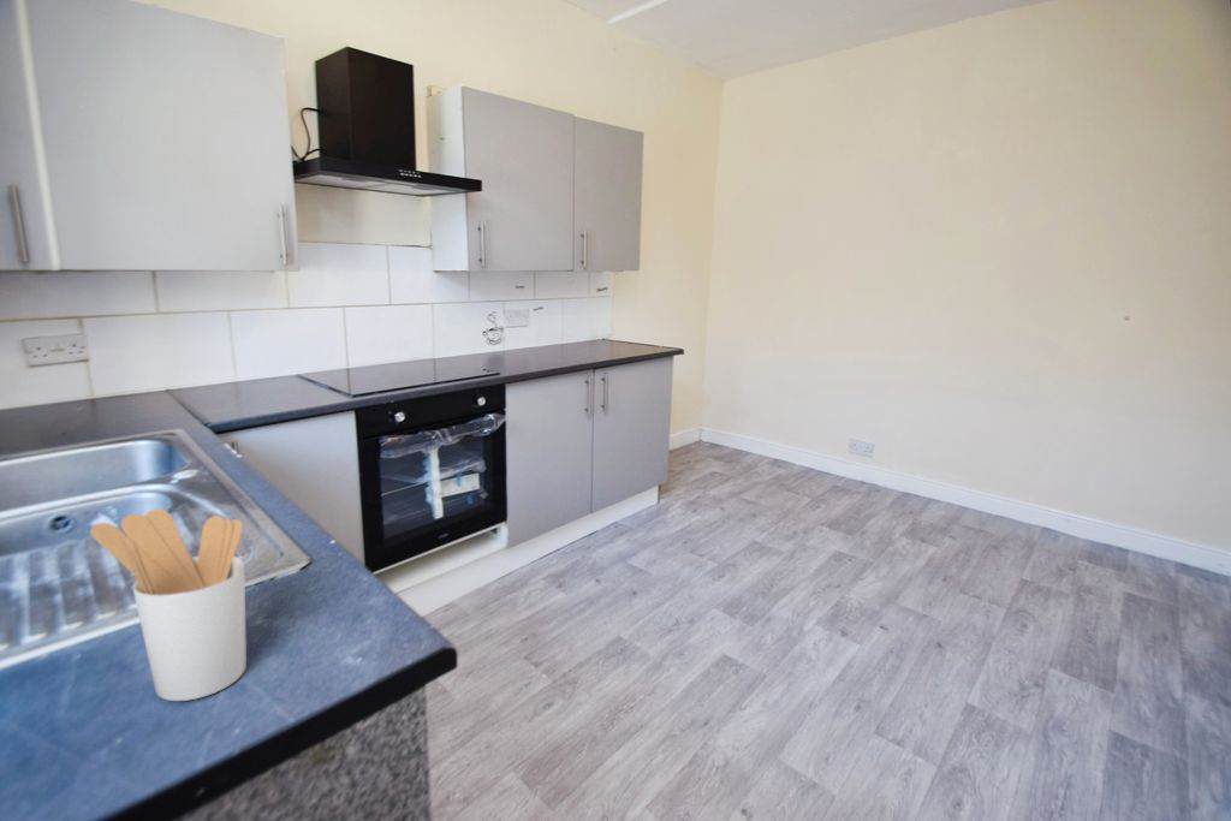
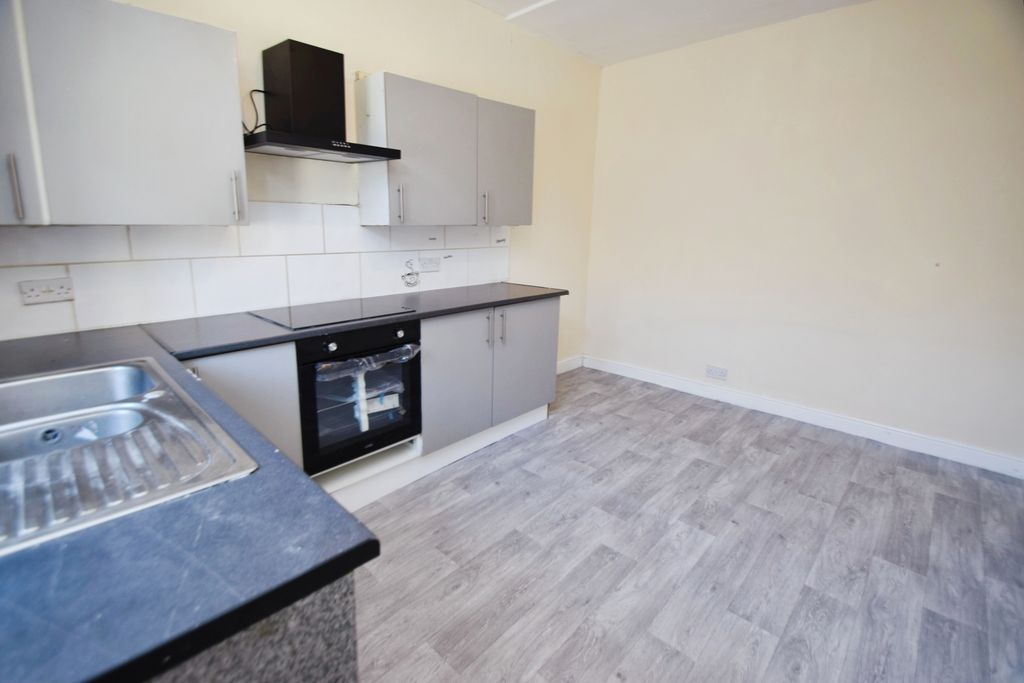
- utensil holder [89,507,248,702]
